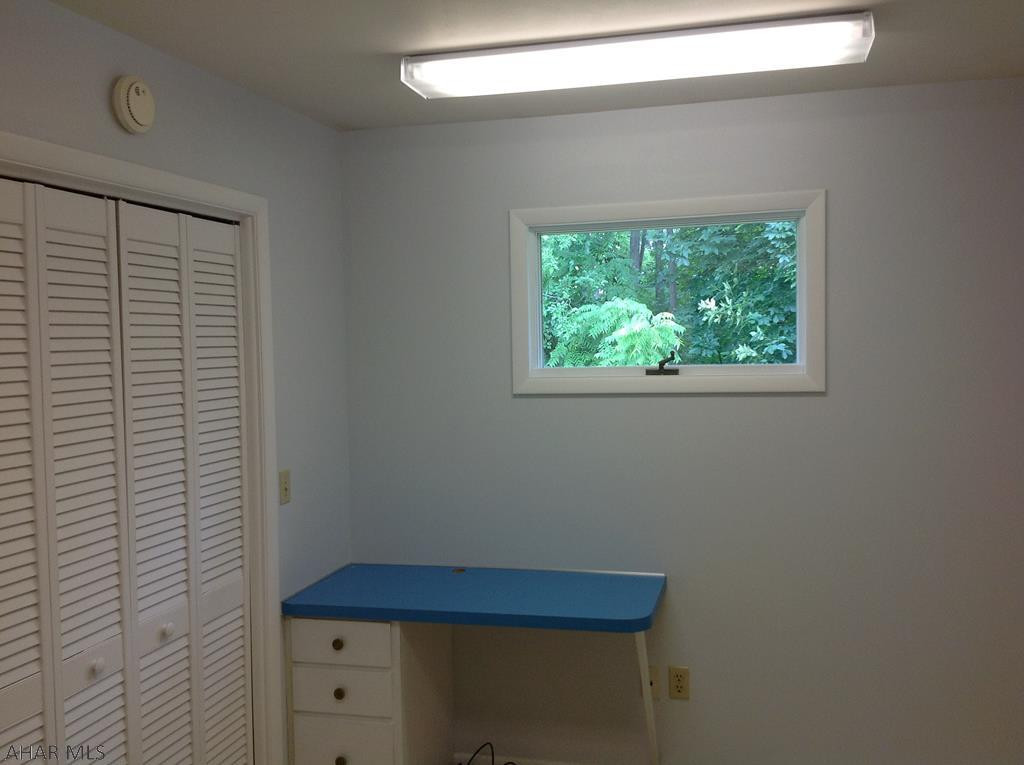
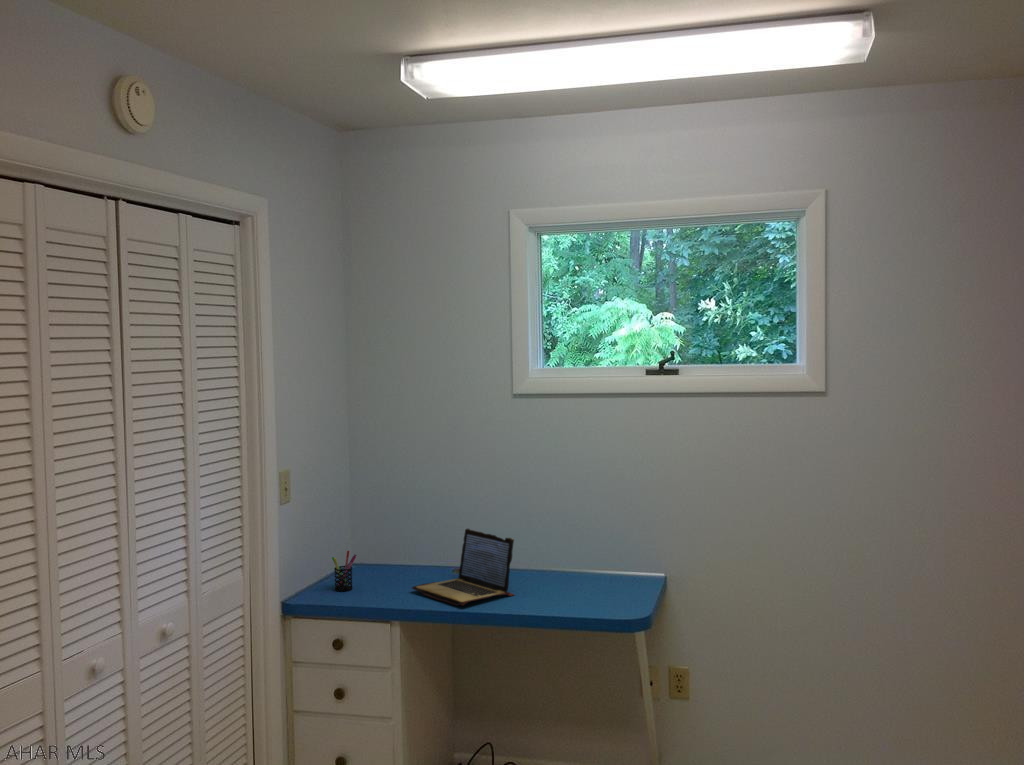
+ pen holder [331,550,357,592]
+ laptop [411,528,515,607]
